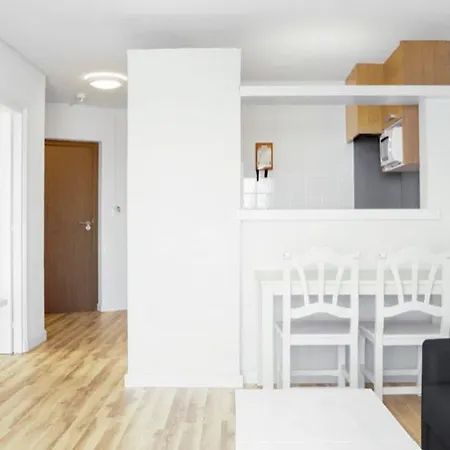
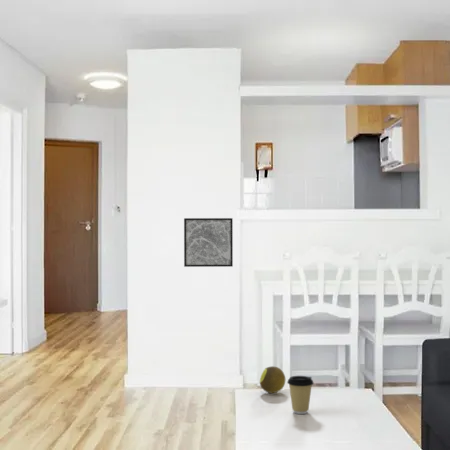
+ fruit [259,365,286,394]
+ wall art [183,217,234,268]
+ coffee cup [286,375,315,415]
